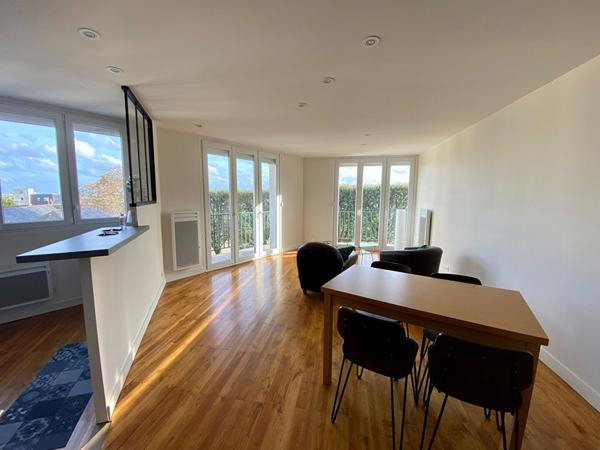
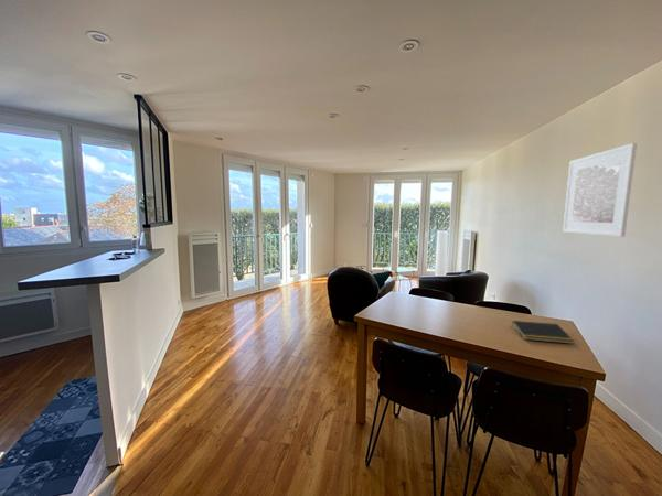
+ notepad [510,320,575,345]
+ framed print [562,142,638,238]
